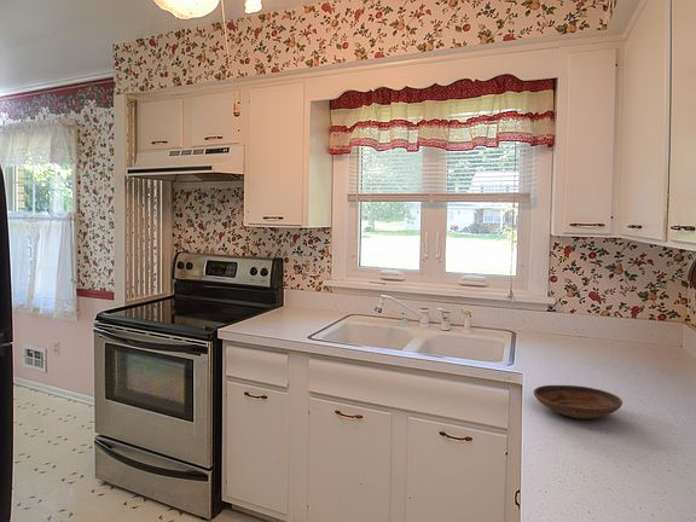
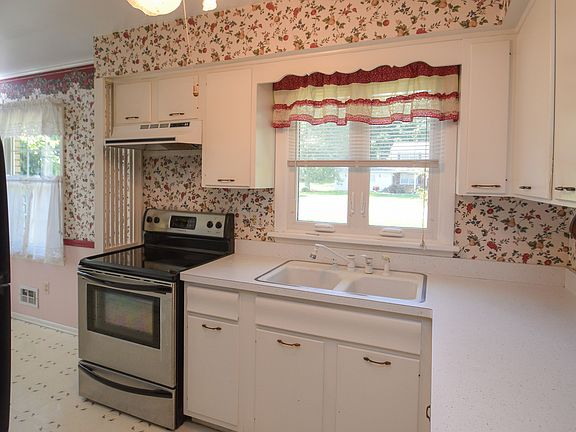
- bowl [533,384,624,419]
